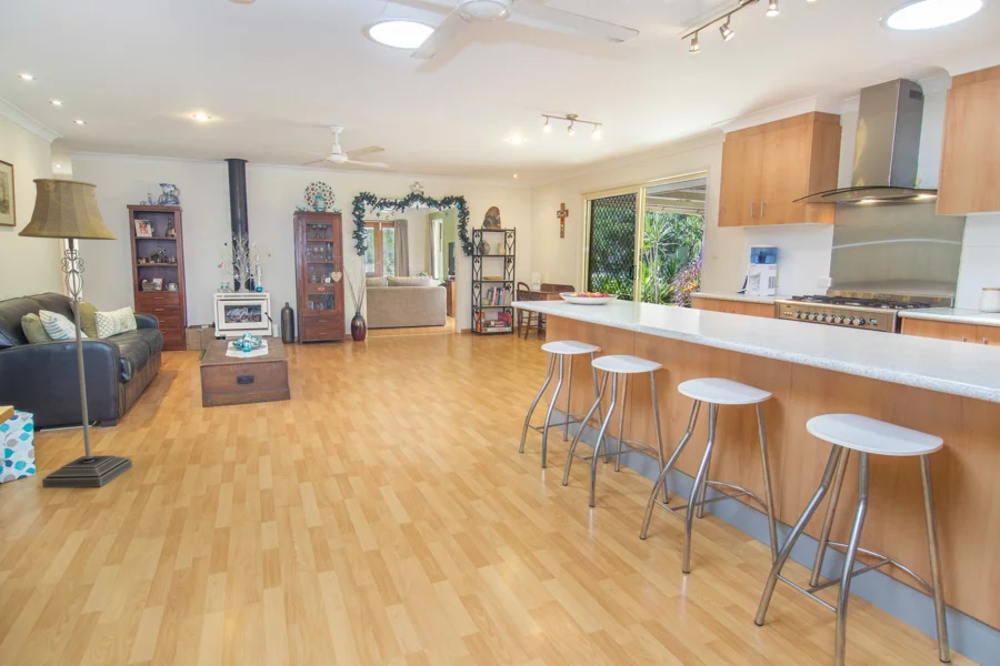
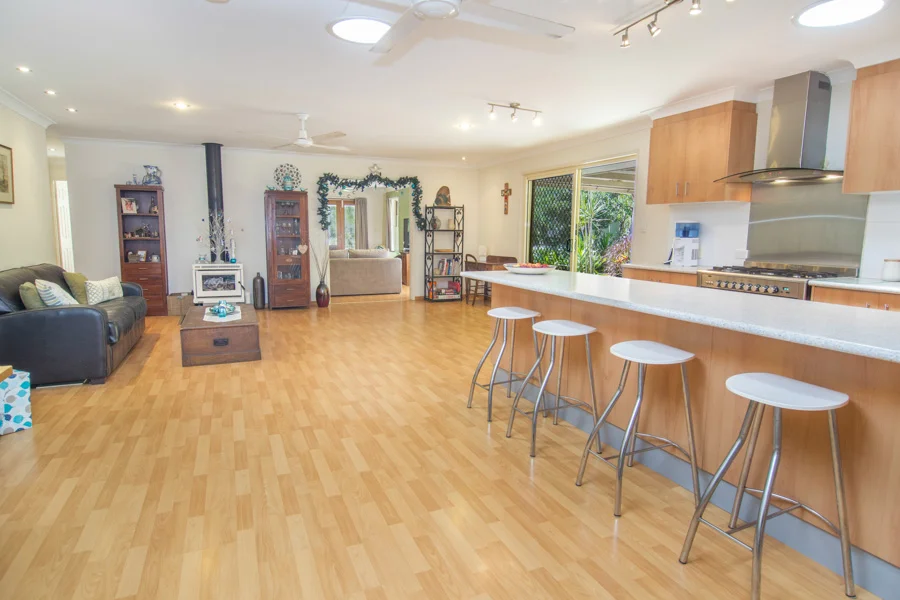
- floor lamp [17,178,133,488]
